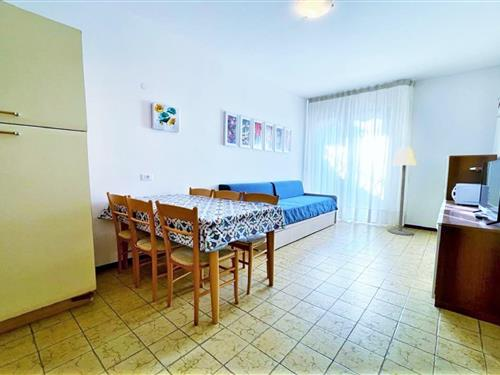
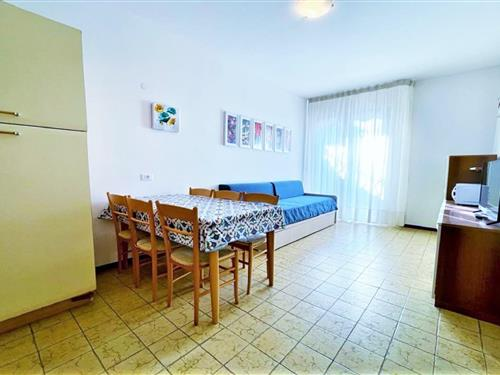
- floor lamp [387,147,419,236]
